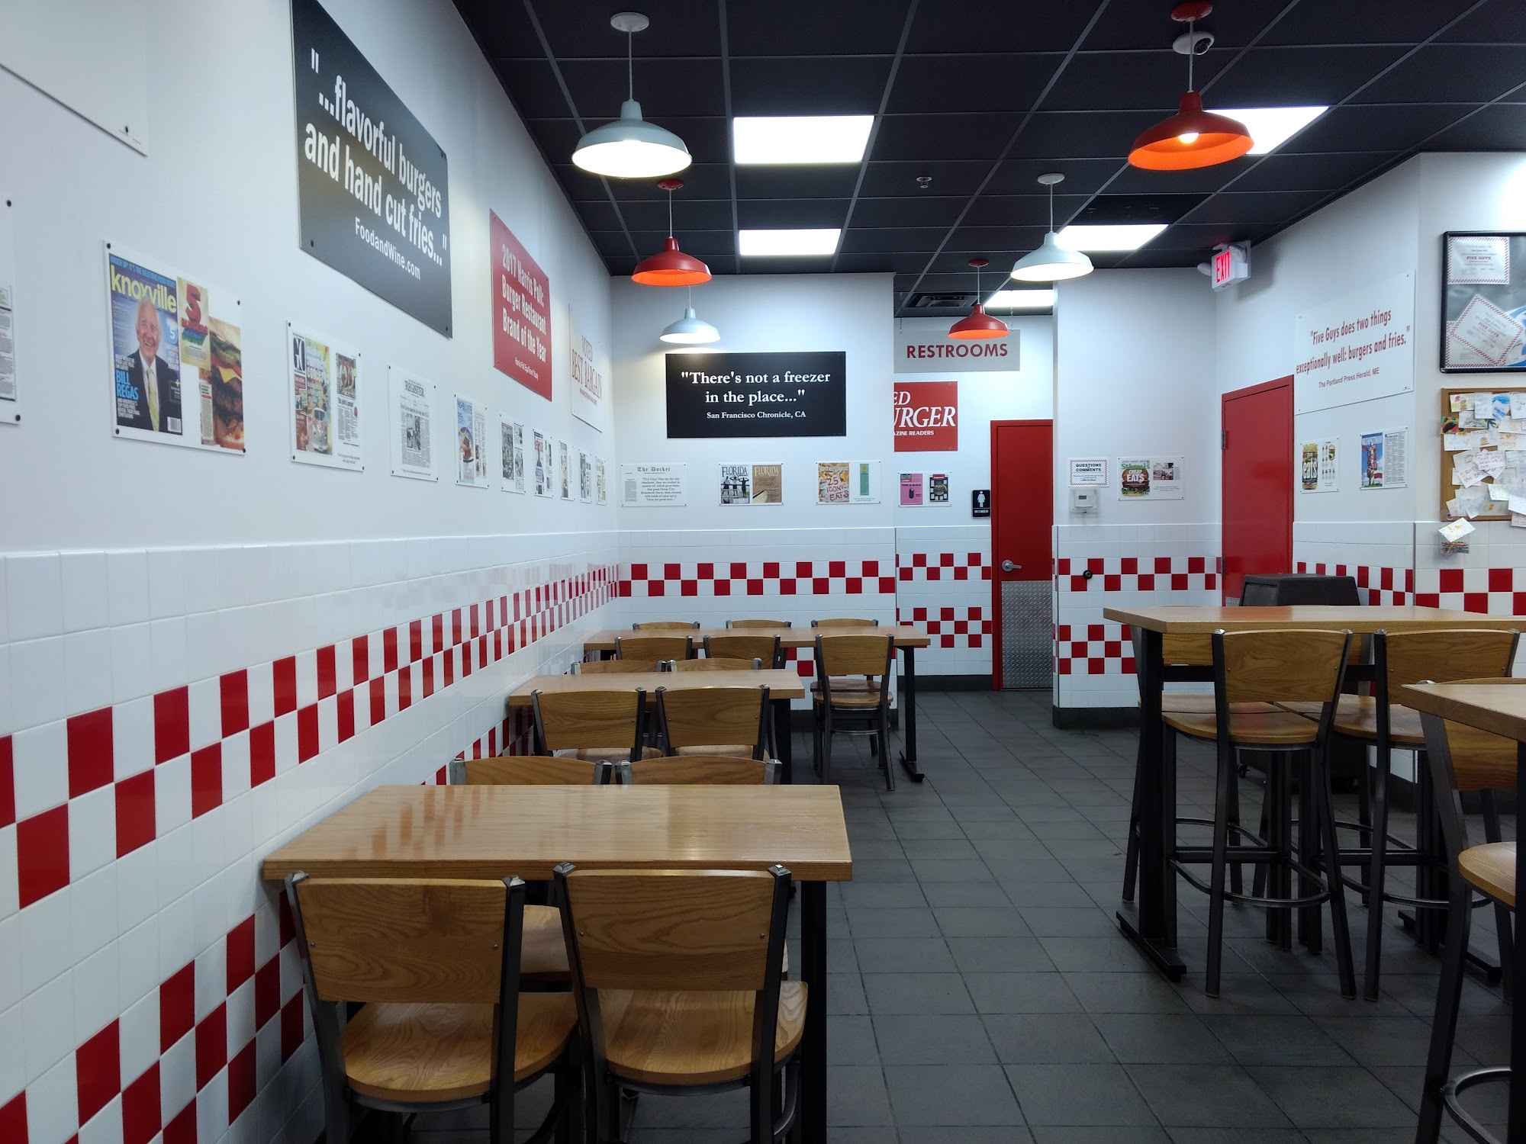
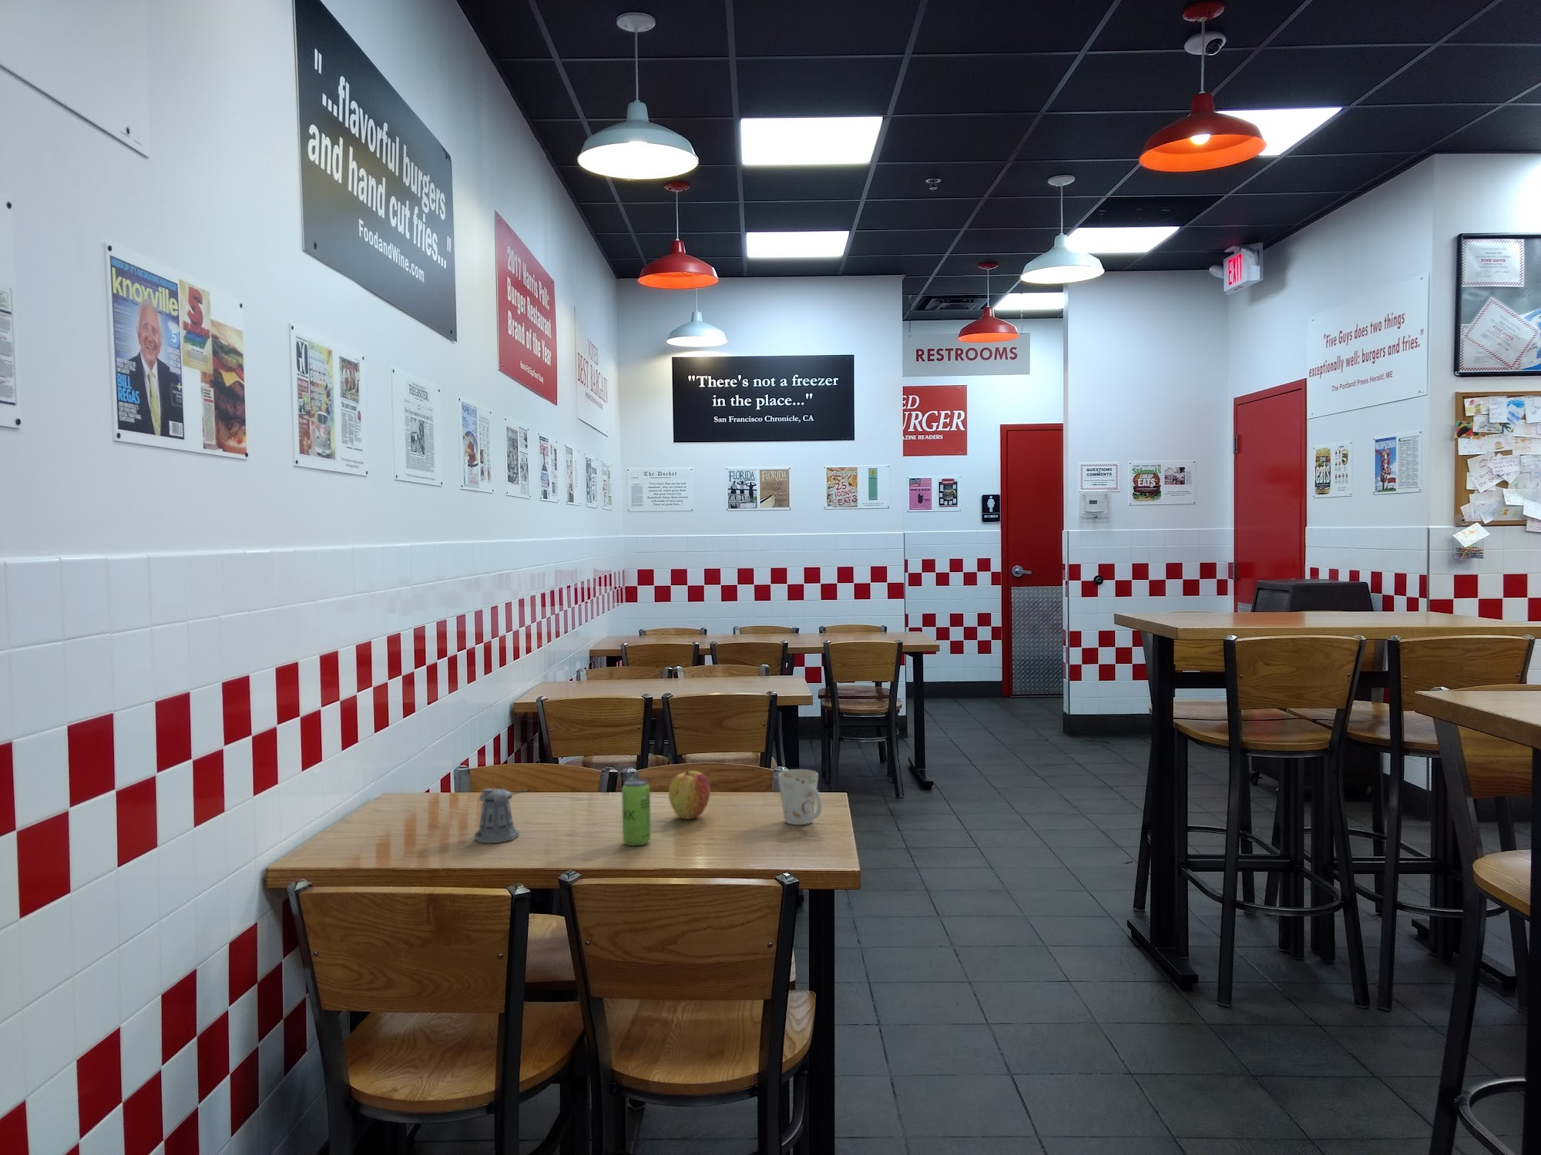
+ mug [778,768,823,825]
+ apple [669,770,711,820]
+ pepper shaker [474,787,531,844]
+ beverage can [621,778,652,846]
